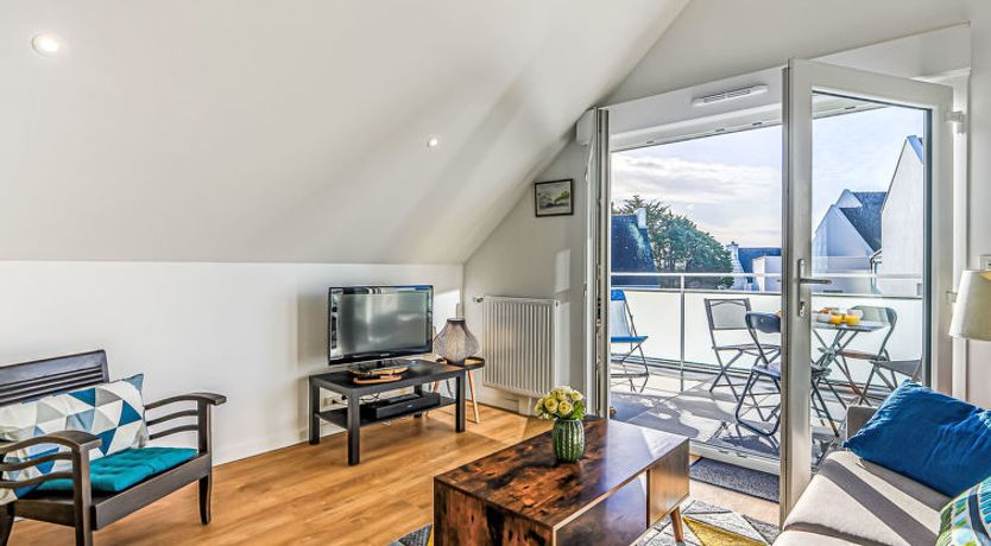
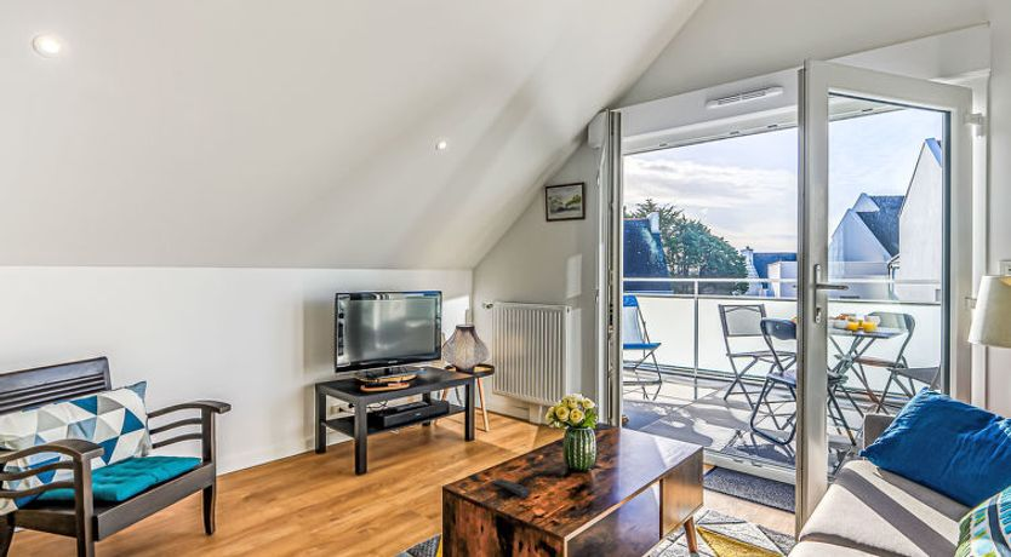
+ remote control [491,477,533,499]
